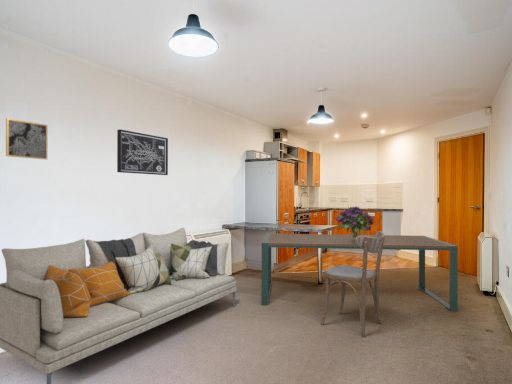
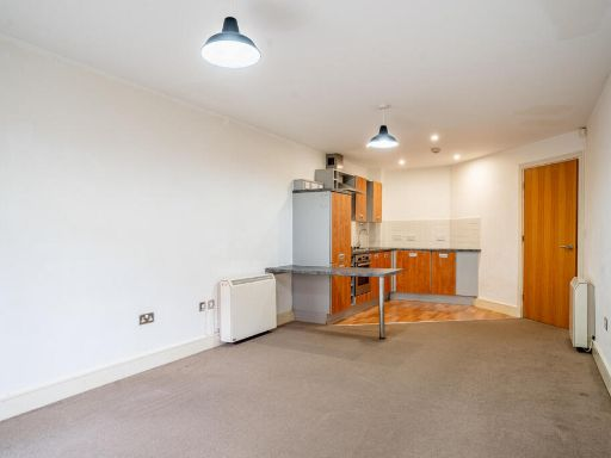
- sofa [0,227,238,384]
- dining chair [320,230,385,338]
- wall art [5,117,49,160]
- bouquet [334,205,375,239]
- dining table [260,233,459,312]
- wall art [116,128,169,176]
